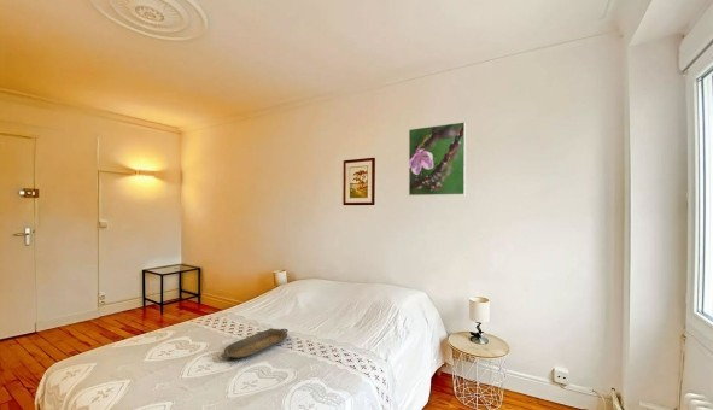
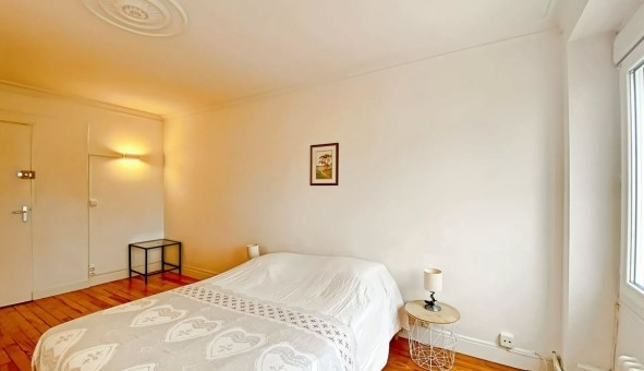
- serving tray [220,327,288,361]
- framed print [408,121,467,197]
